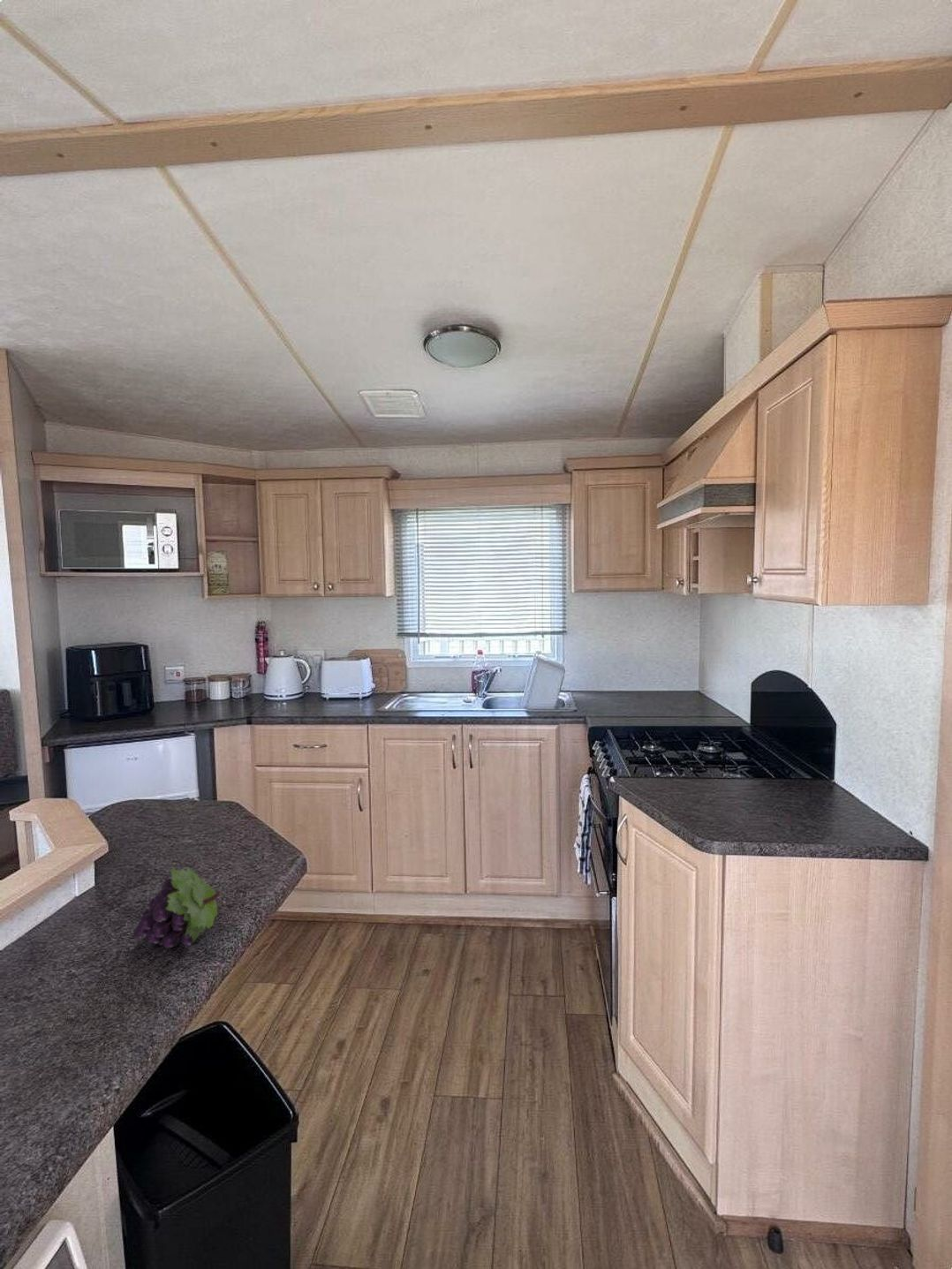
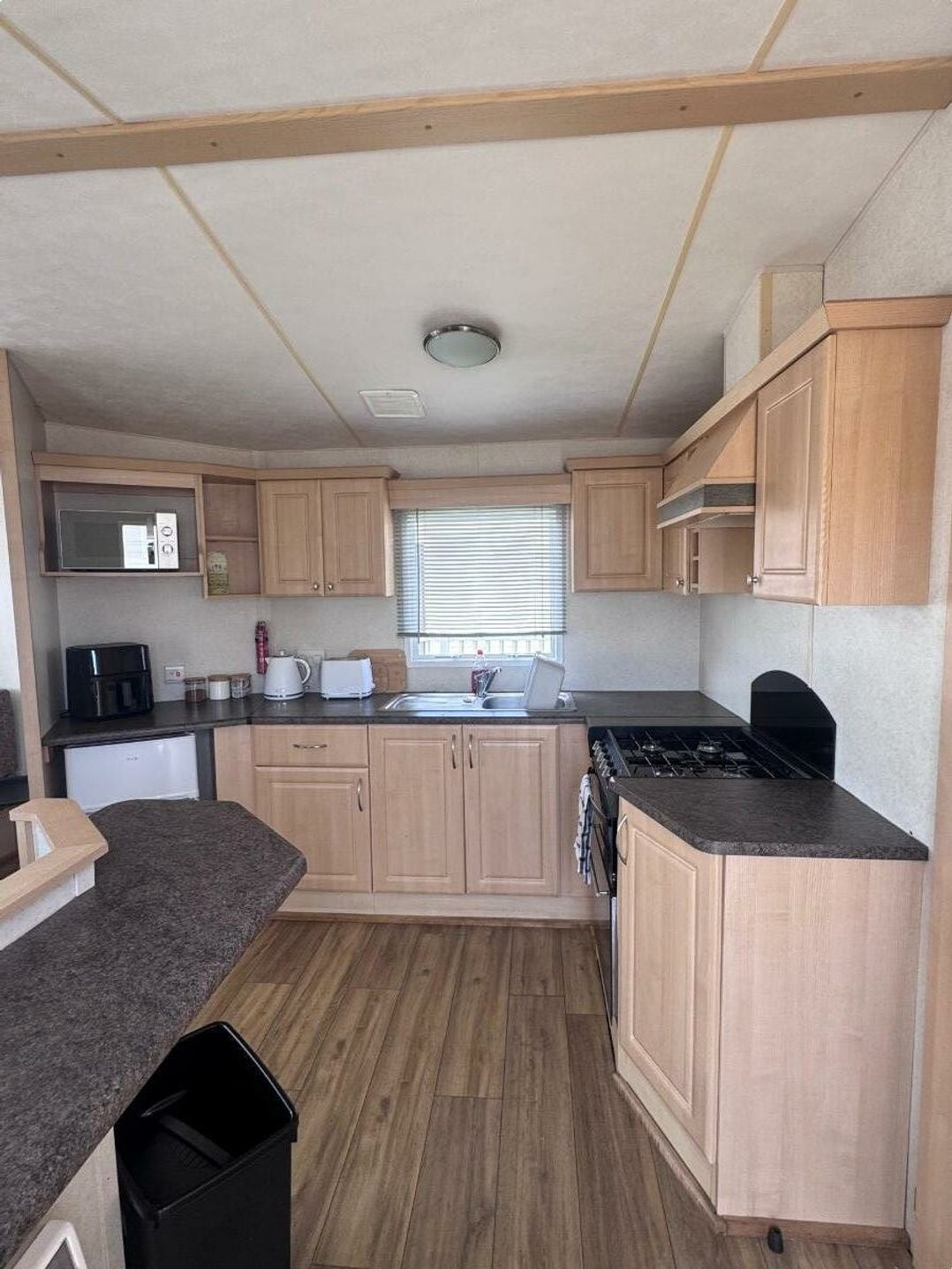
- fruit [132,865,222,949]
